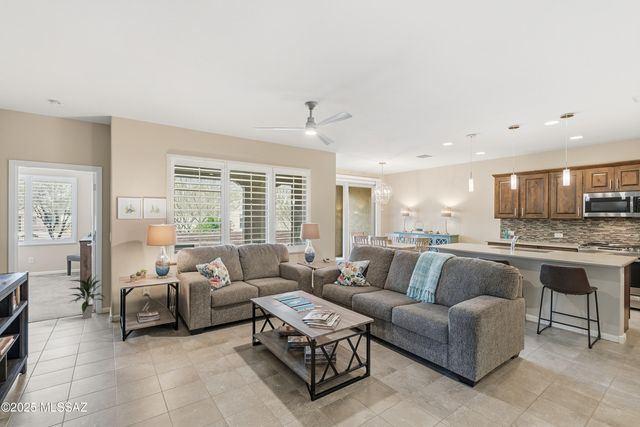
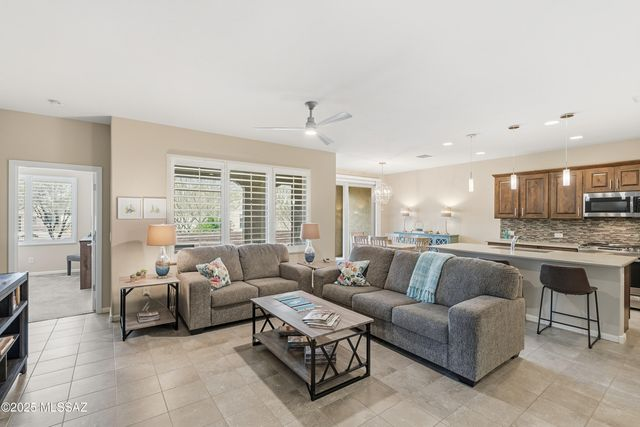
- indoor plant [67,273,106,320]
